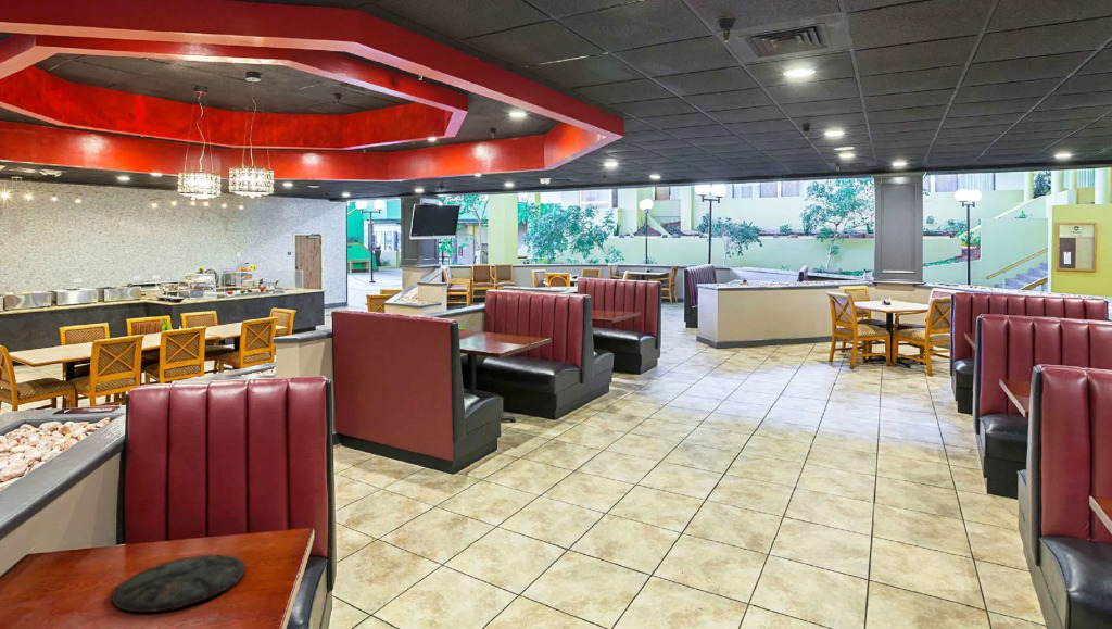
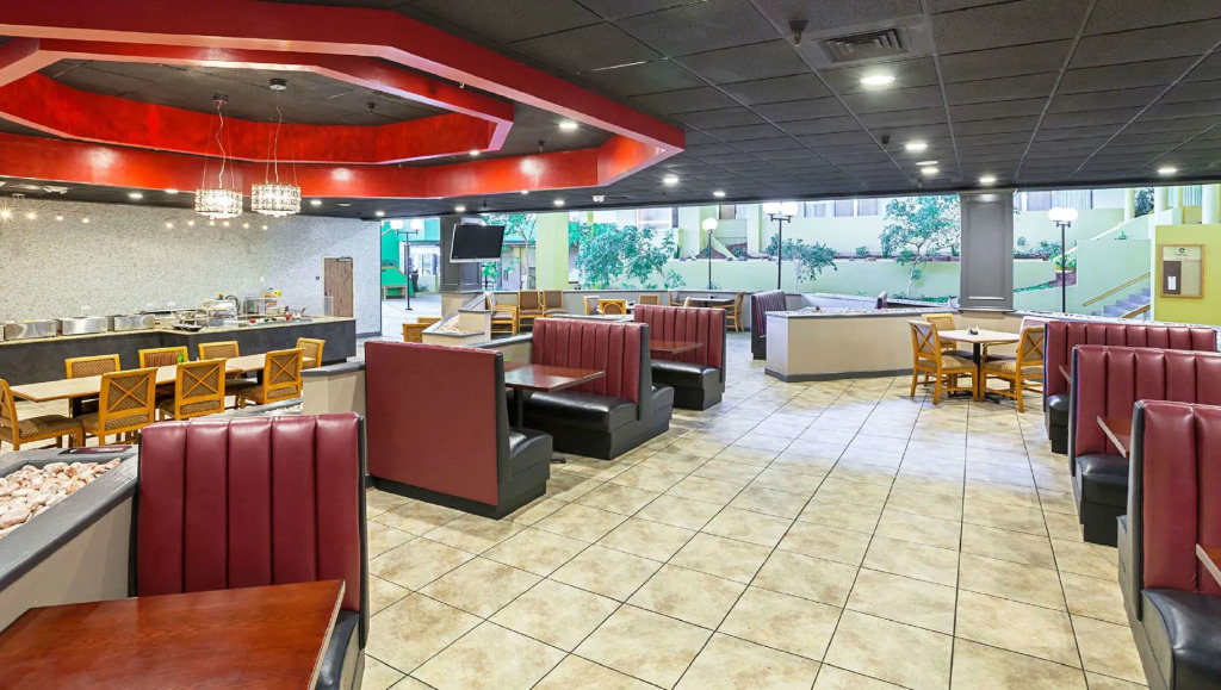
- plate [111,553,247,614]
